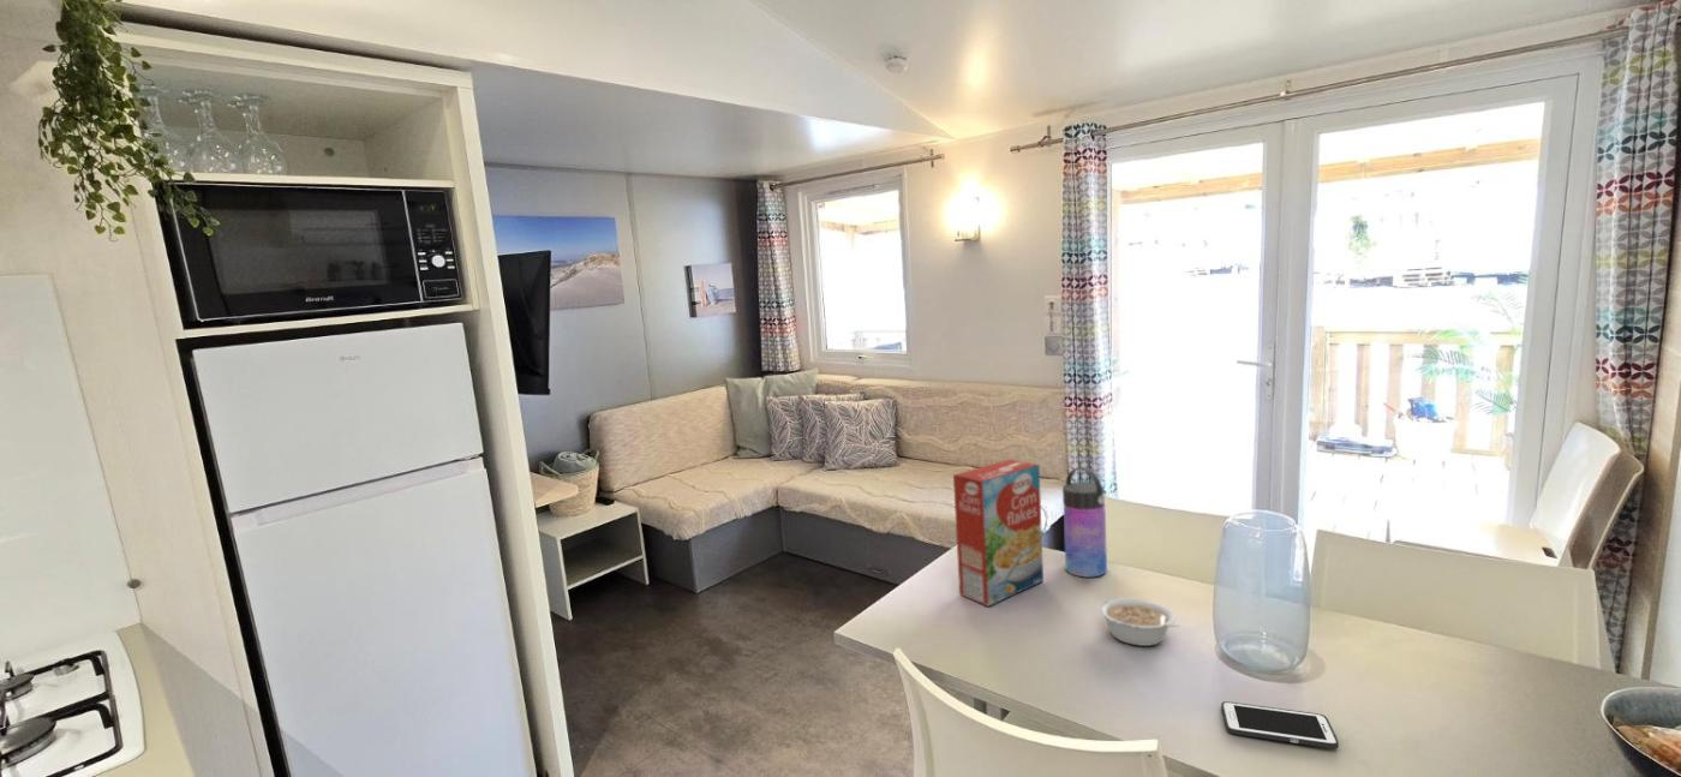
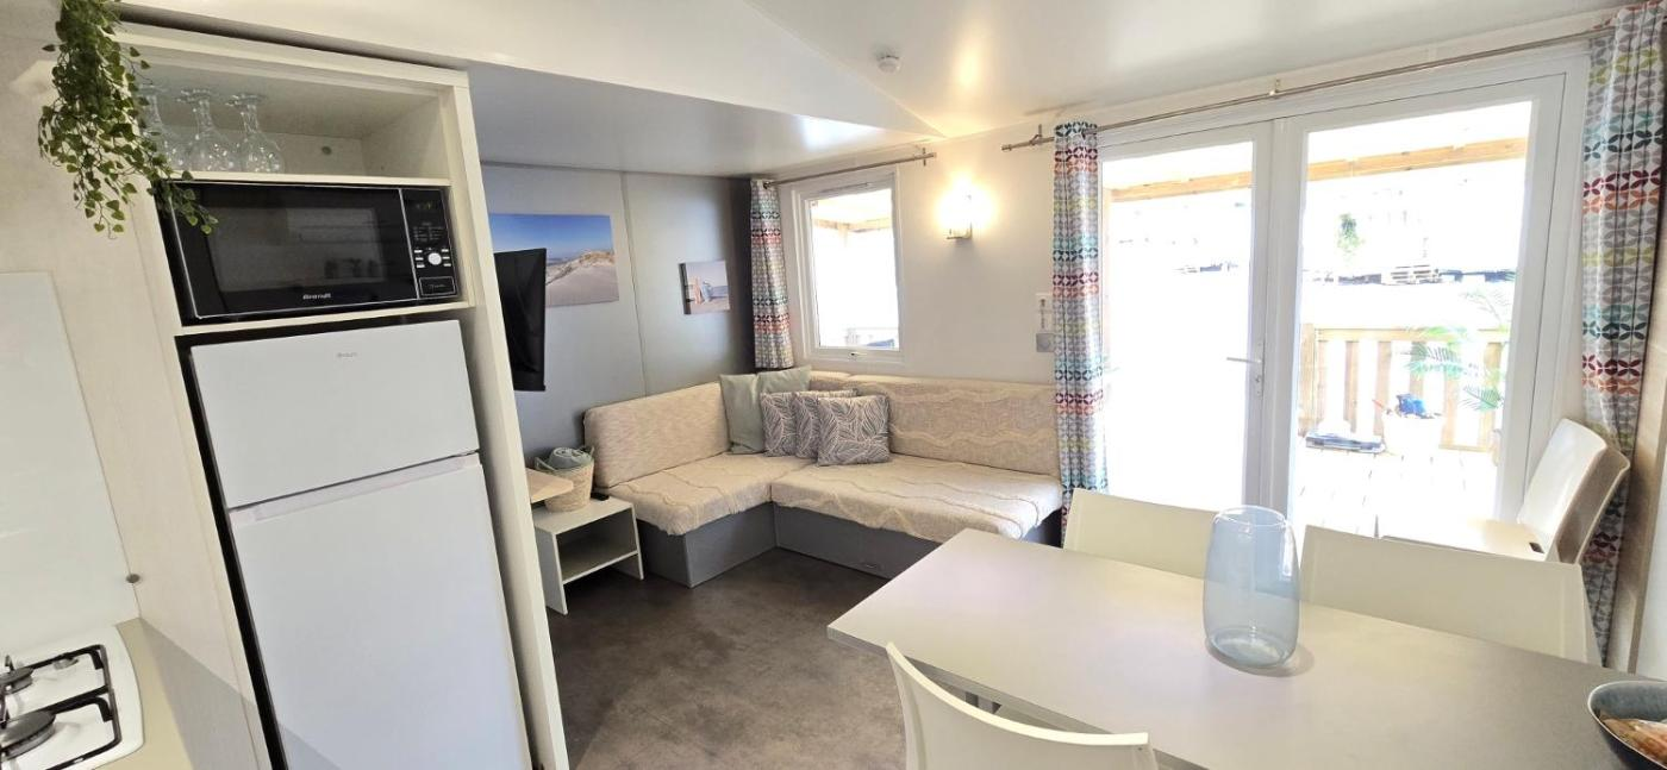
- water bottle [1061,466,1108,578]
- cell phone [1220,700,1340,749]
- cereal box [952,458,1045,608]
- legume [1099,597,1179,647]
